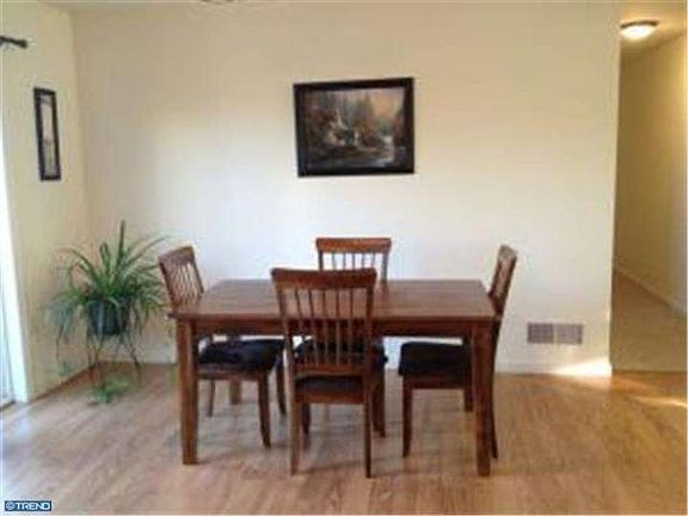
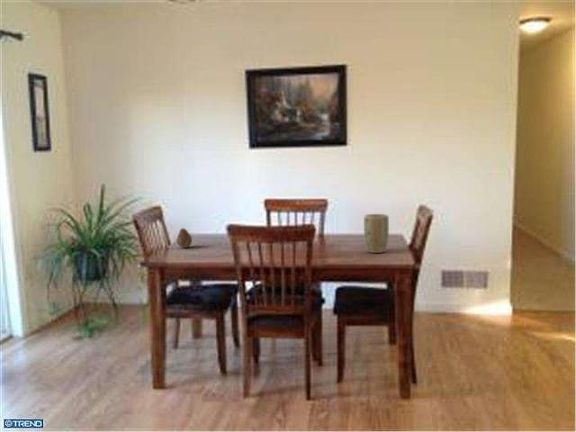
+ fruit [175,227,193,249]
+ plant pot [363,213,390,254]
